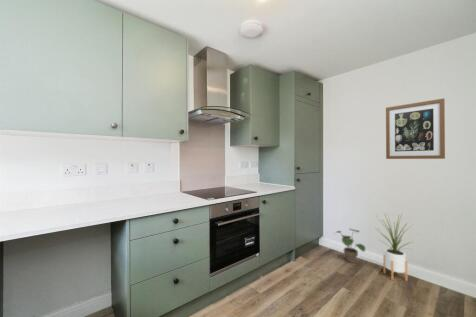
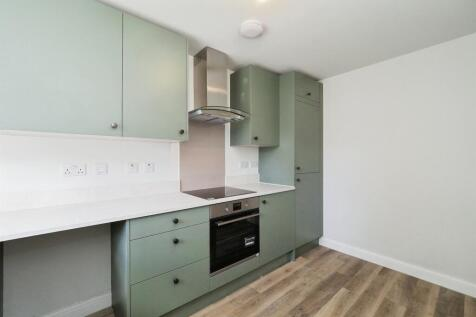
- wall art [385,97,446,160]
- potted plant [333,227,366,264]
- house plant [375,212,417,282]
